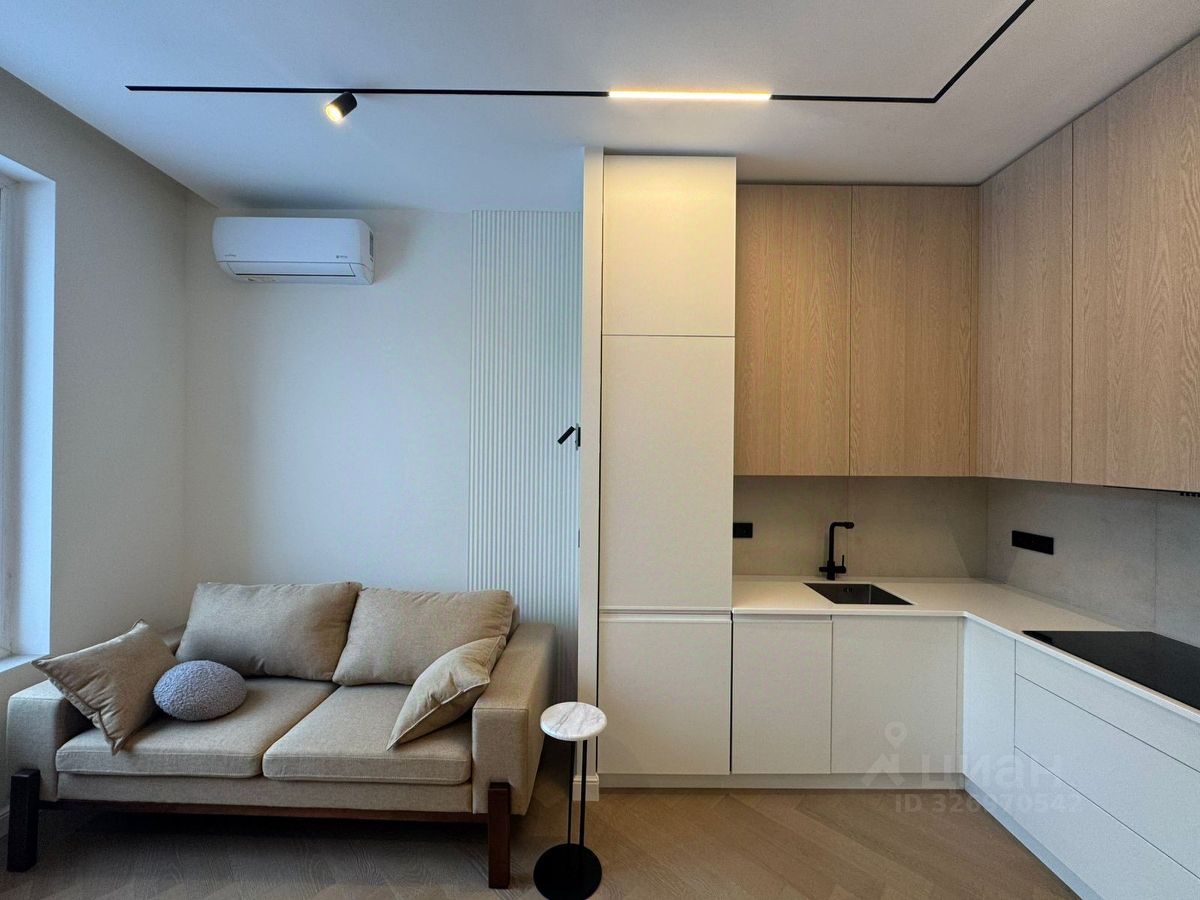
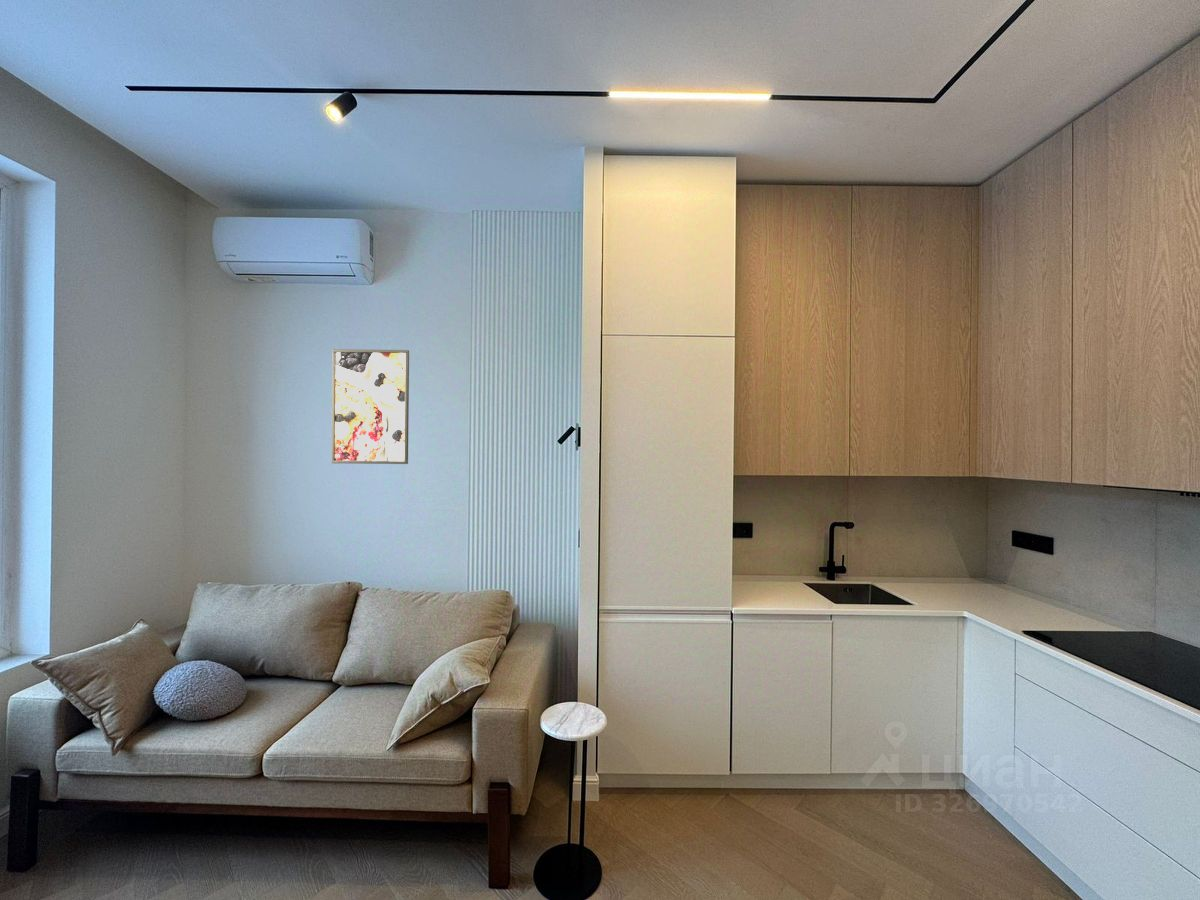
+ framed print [330,348,410,465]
